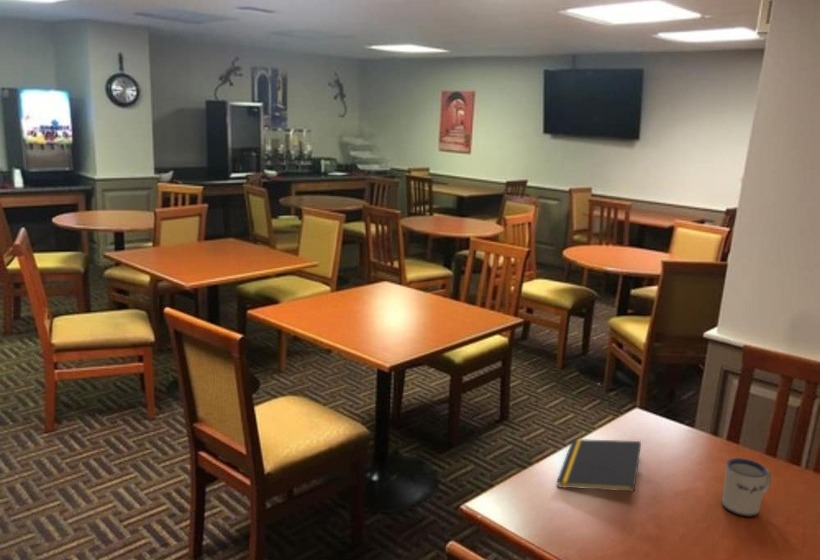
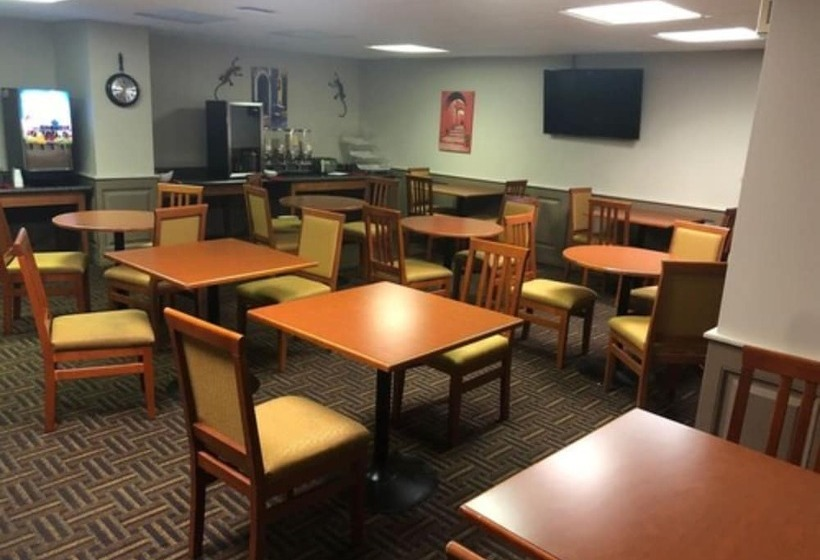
- mug [721,457,772,518]
- notepad [556,438,642,492]
